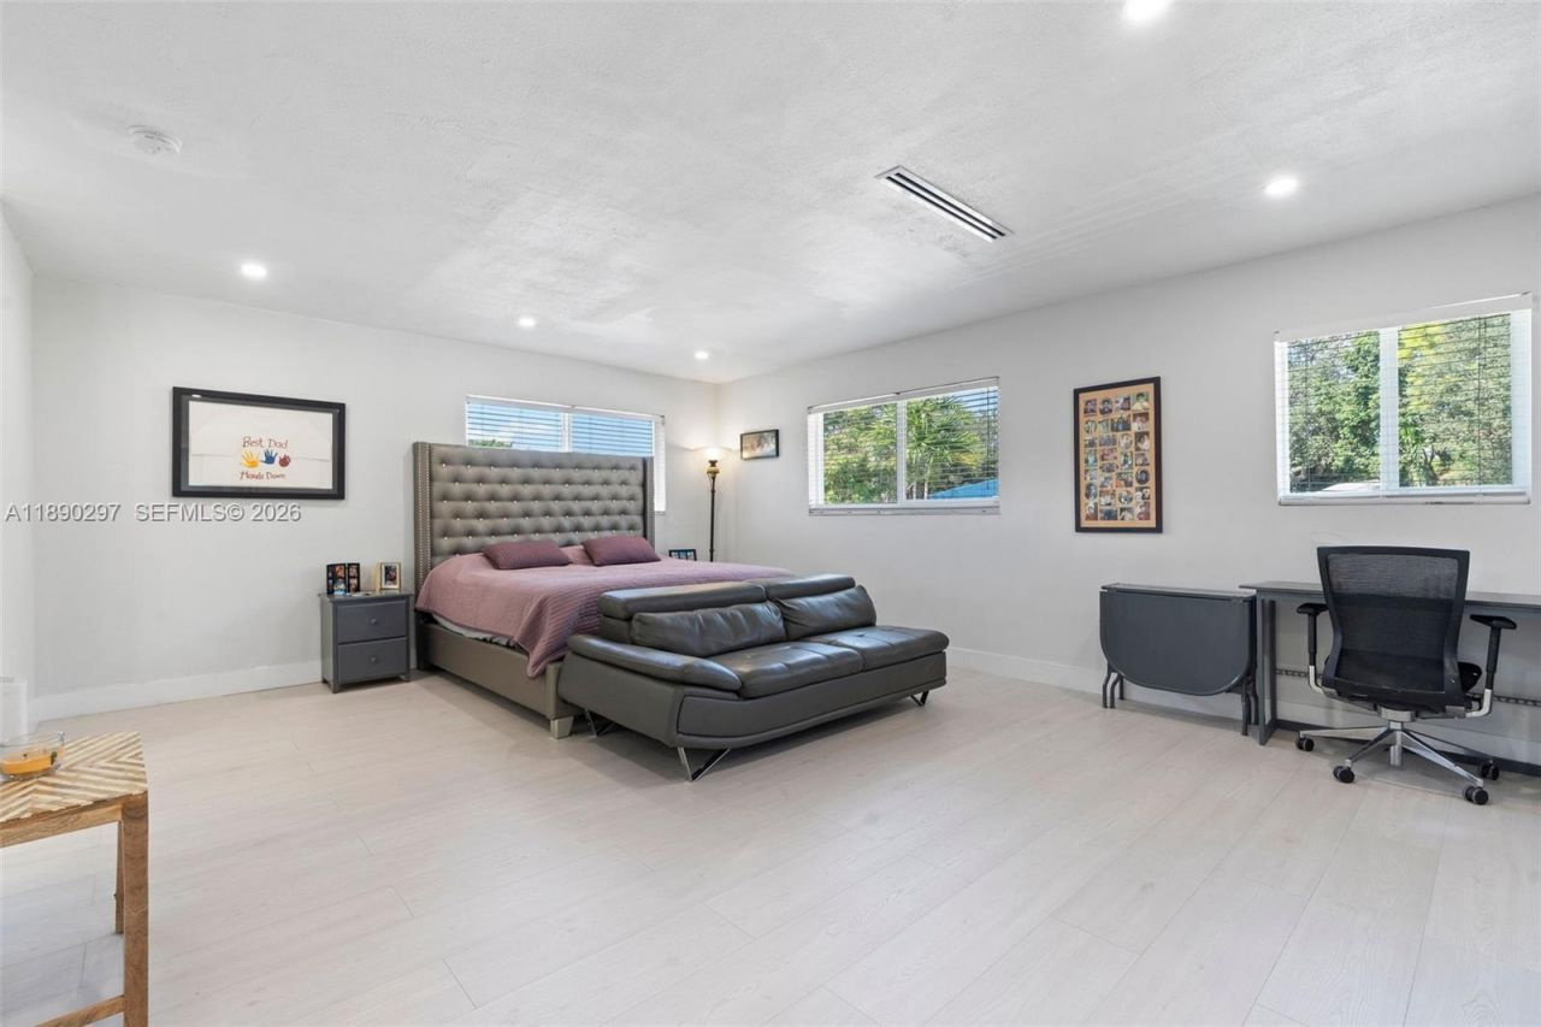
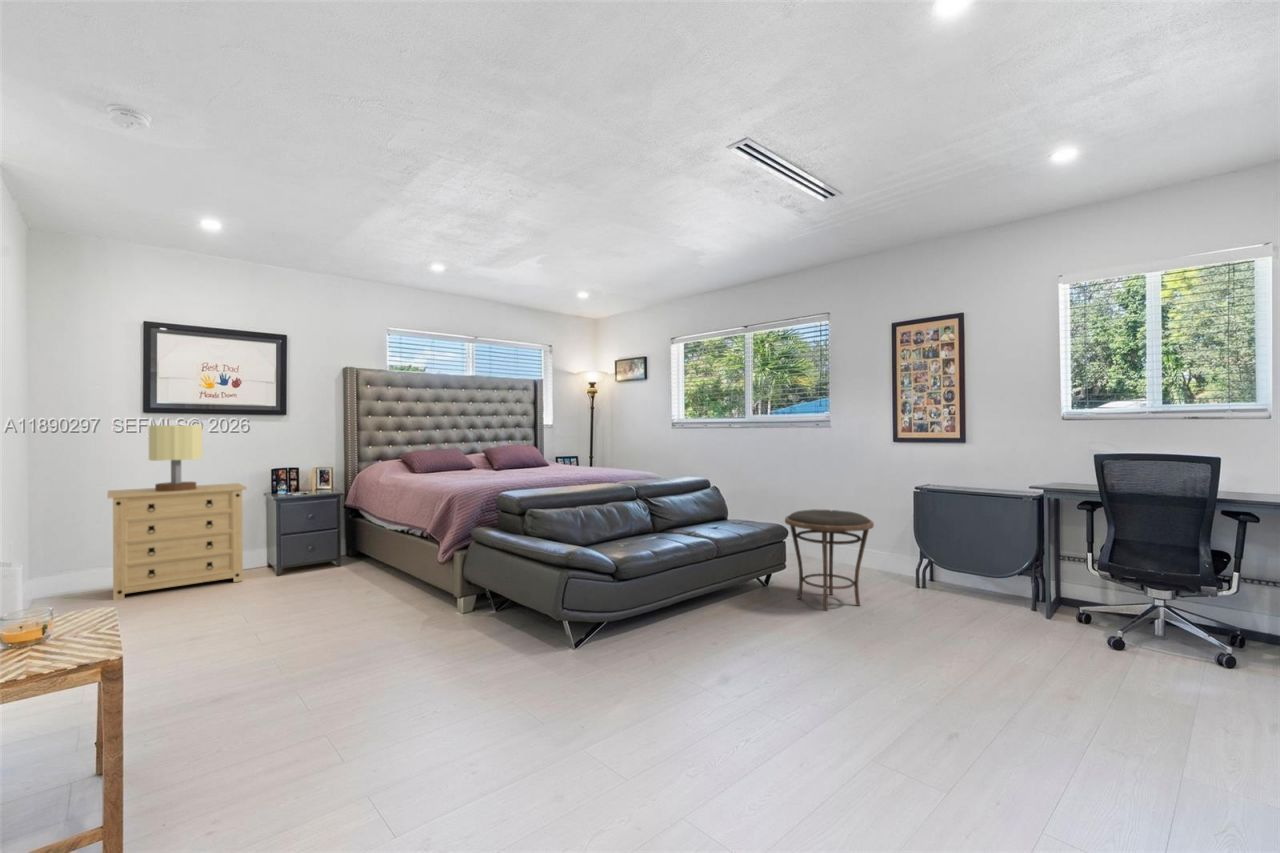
+ table lamp [148,424,203,492]
+ dresser [106,482,248,601]
+ side table [784,509,875,612]
